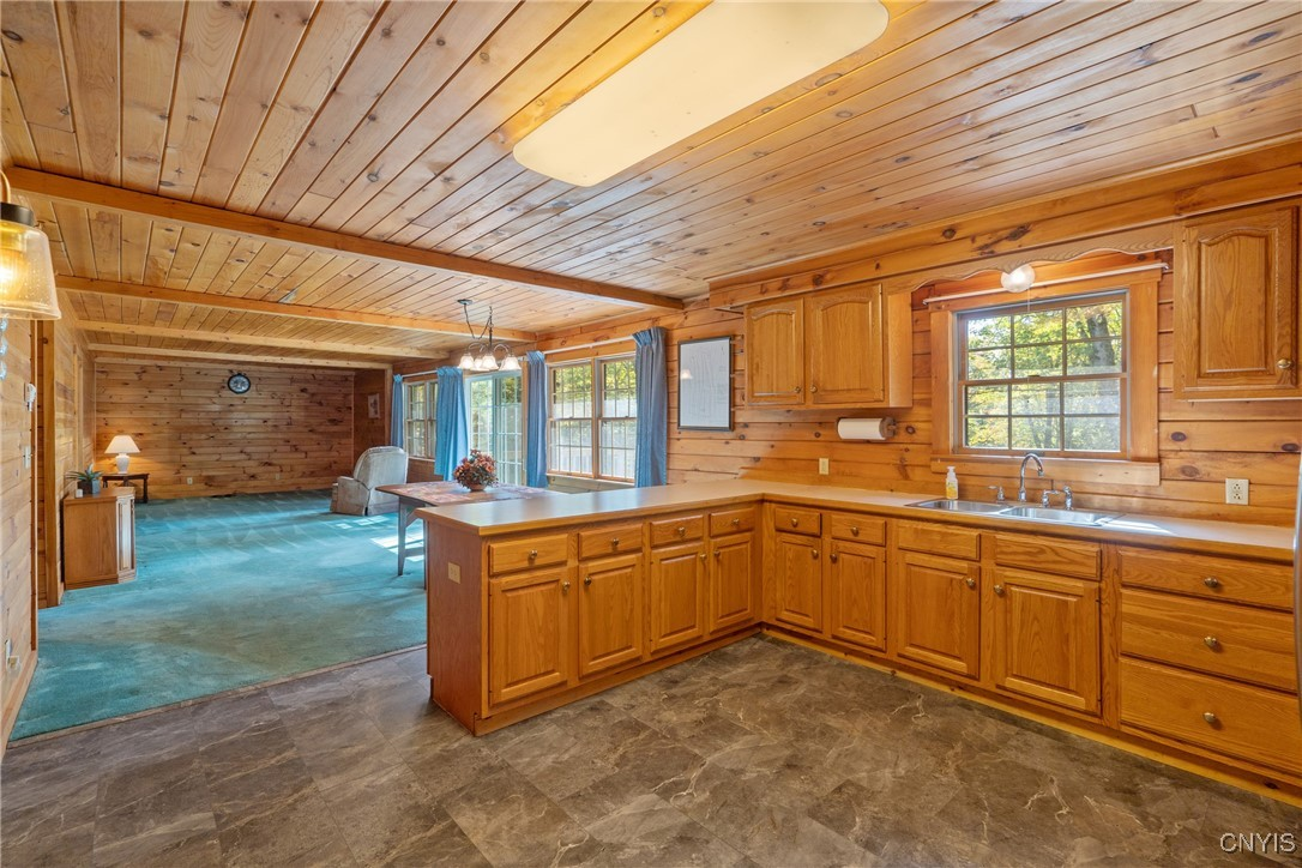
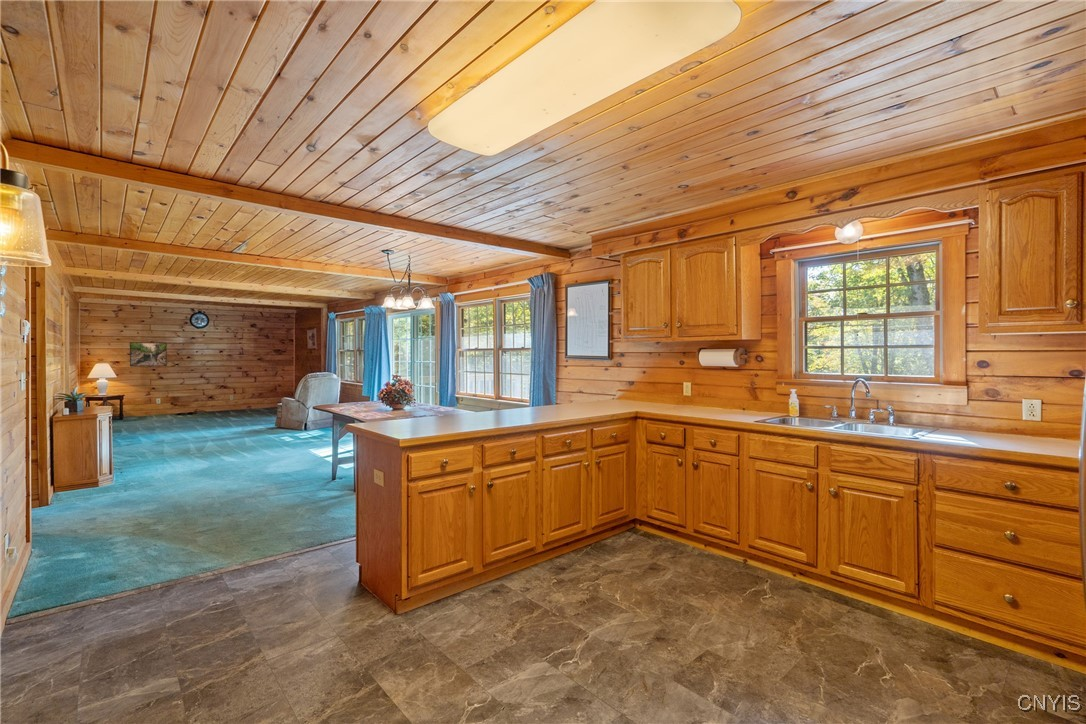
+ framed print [129,341,168,368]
